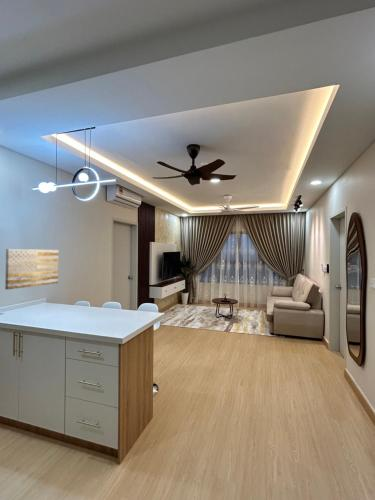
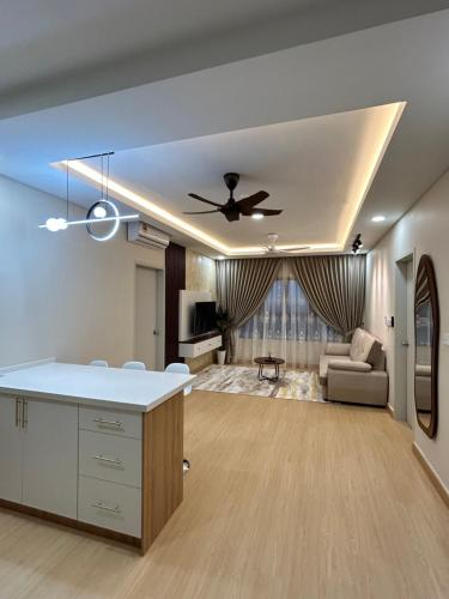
- wall art [4,248,60,290]
